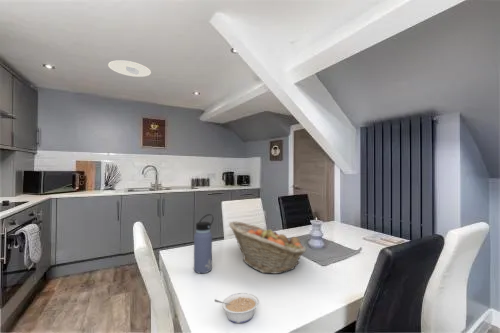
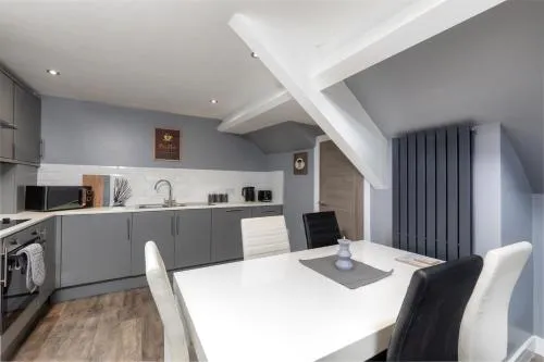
- recessed light [107,59,152,78]
- legume [213,292,260,324]
- water bottle [193,213,214,274]
- fruit basket [228,221,307,275]
